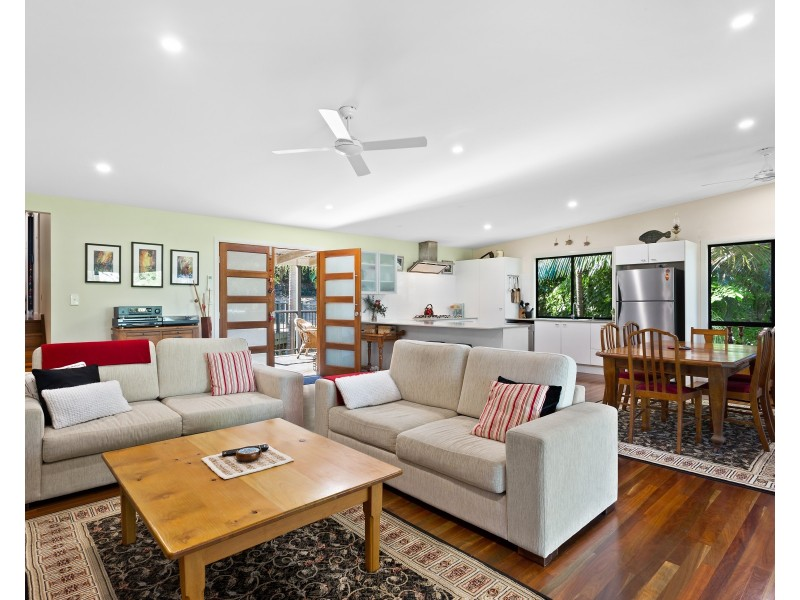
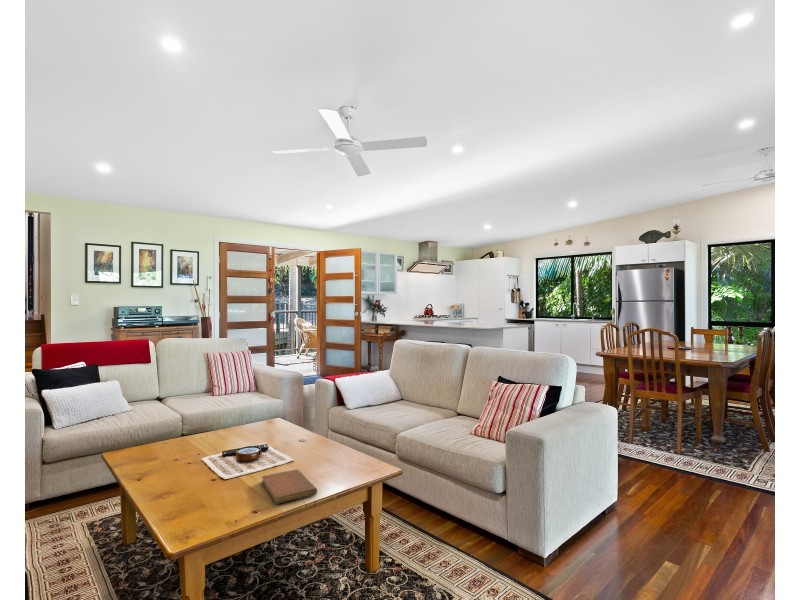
+ notebook [261,468,318,505]
